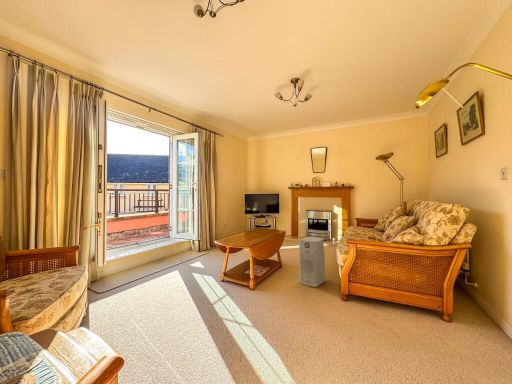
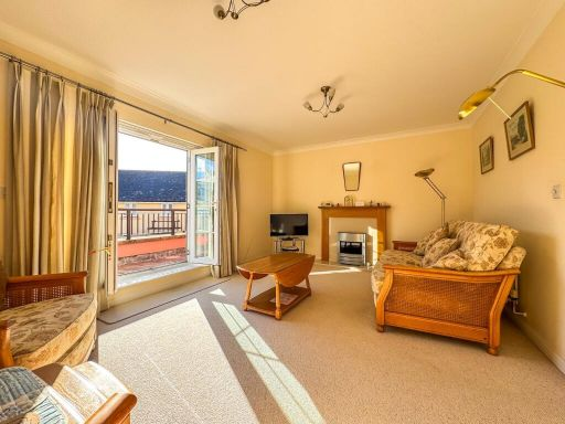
- air purifier [298,236,326,288]
